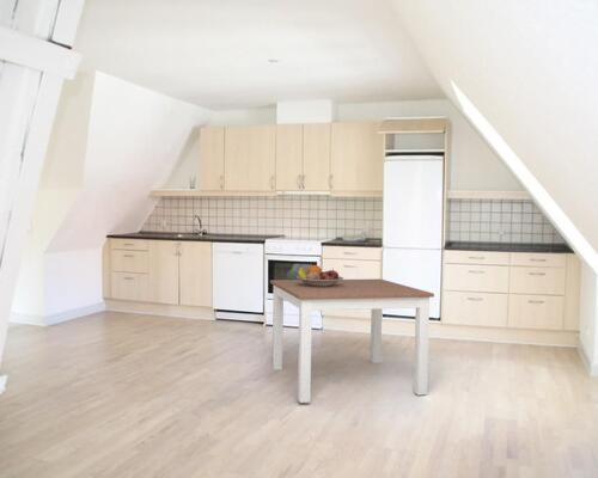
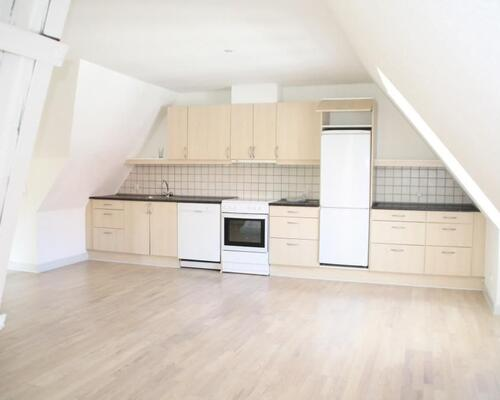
- fruit bowl [295,264,344,287]
- dining table [269,278,435,404]
